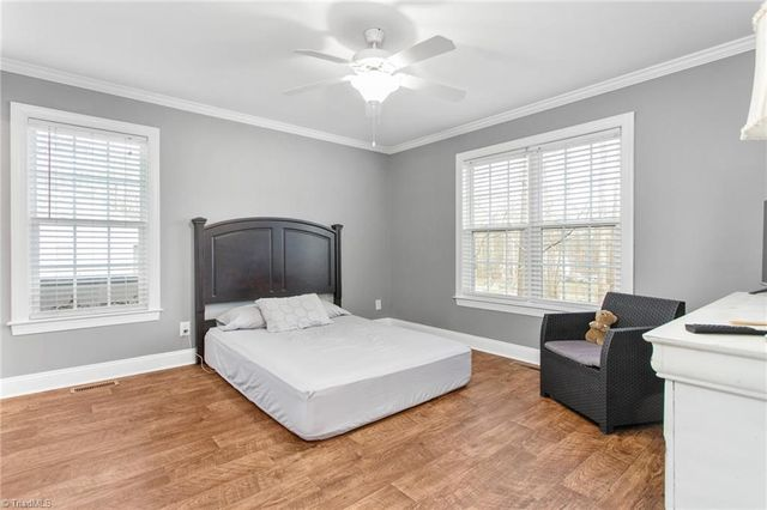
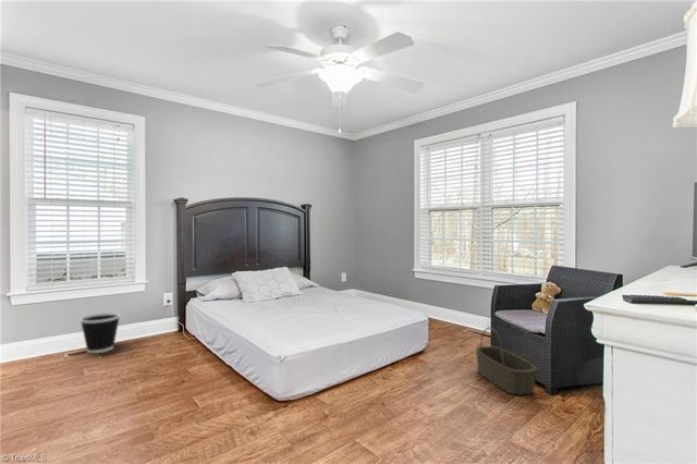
+ wastebasket [78,312,122,354]
+ basket [475,325,538,395]
